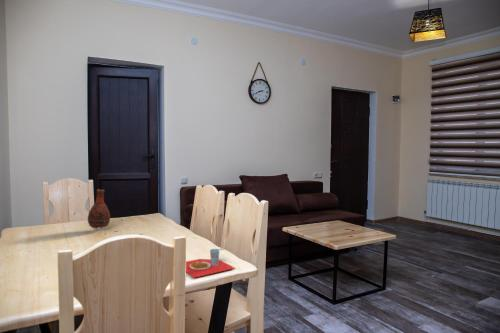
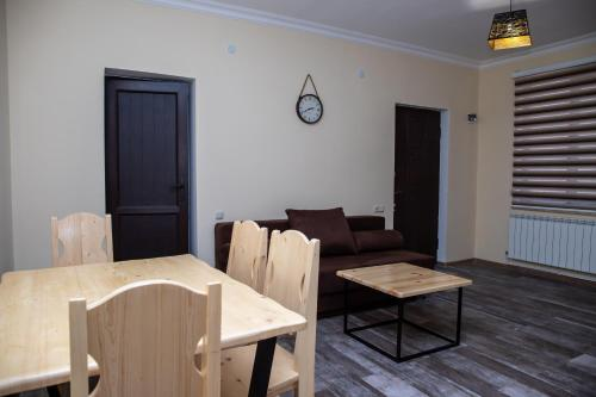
- placemat [185,248,235,279]
- vase [87,188,111,230]
